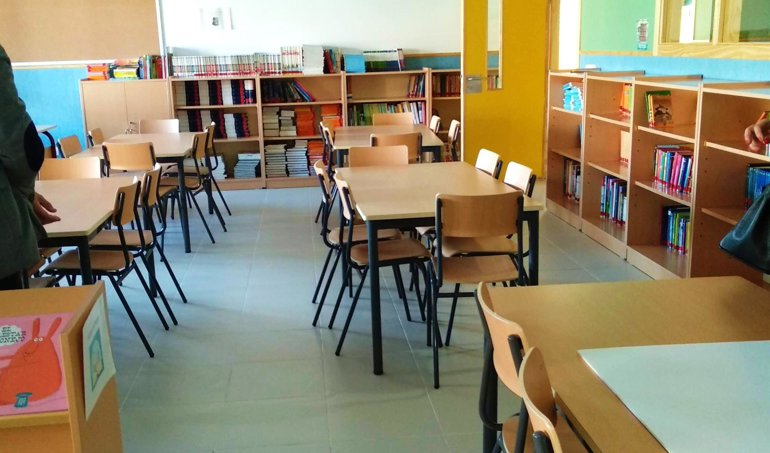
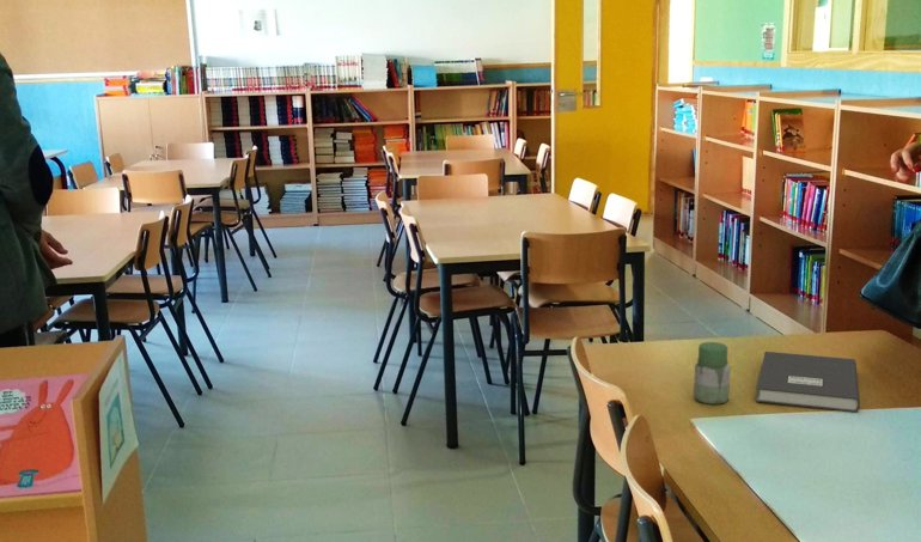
+ book [755,351,861,413]
+ jar [693,341,731,406]
